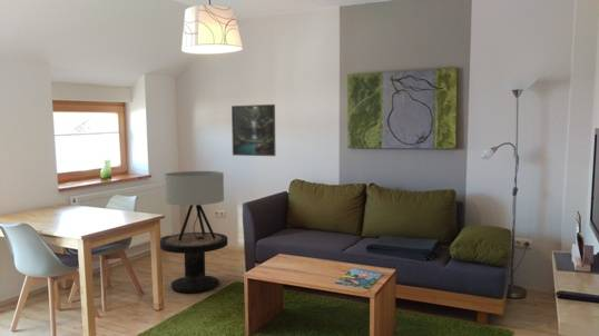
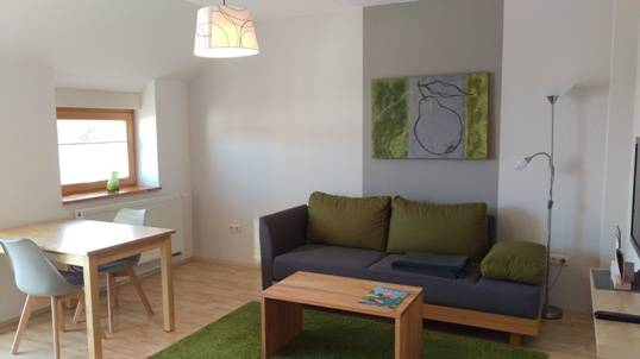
- table lamp [164,170,225,241]
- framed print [230,103,276,157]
- side table [159,231,228,294]
